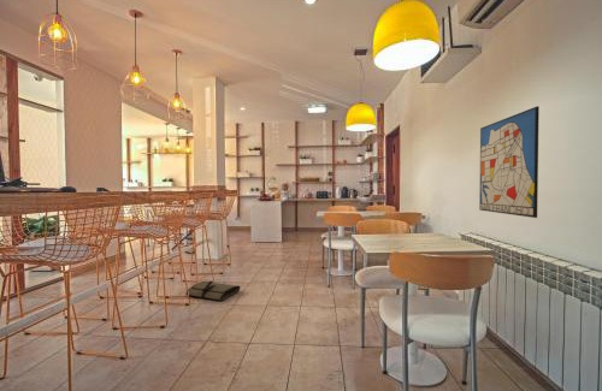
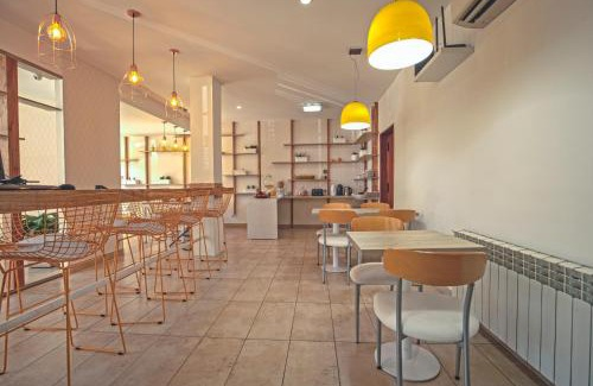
- wall art [478,106,541,219]
- tool roll [184,280,242,302]
